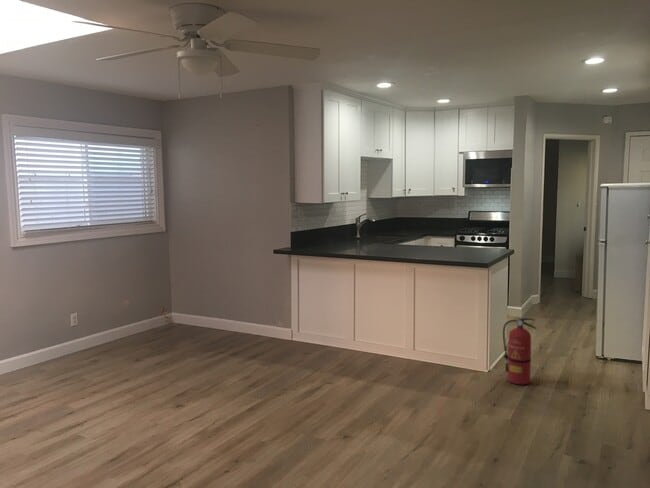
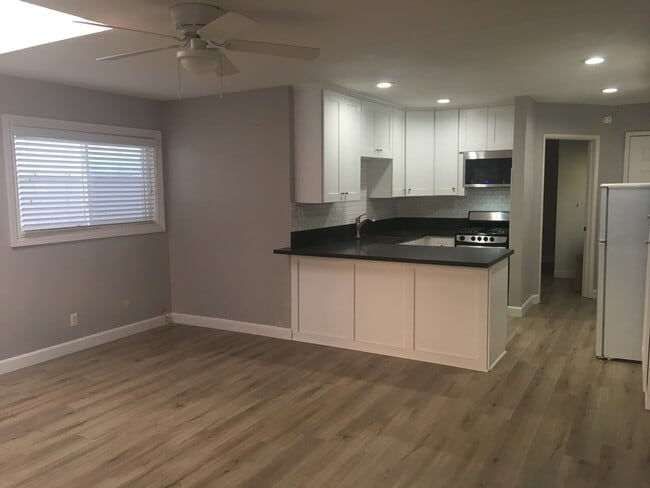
- fire extinguisher [502,317,537,386]
